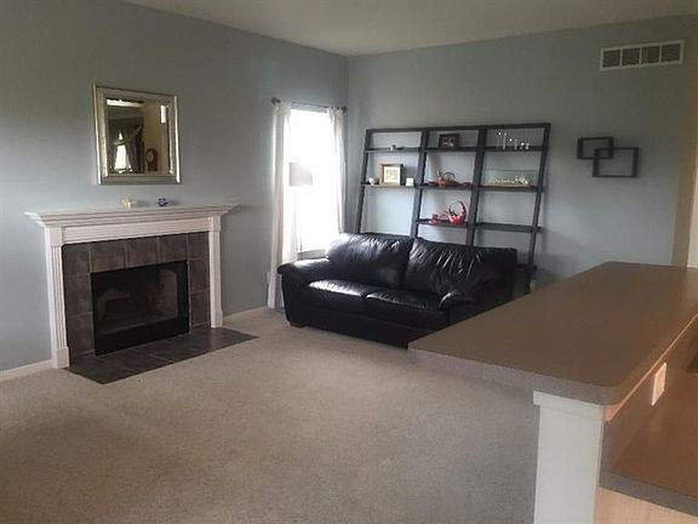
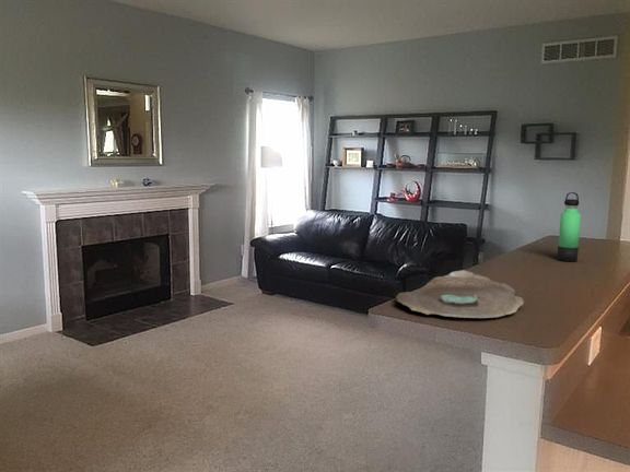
+ decorative bowl [395,269,525,319]
+ thermos bottle [557,191,582,262]
